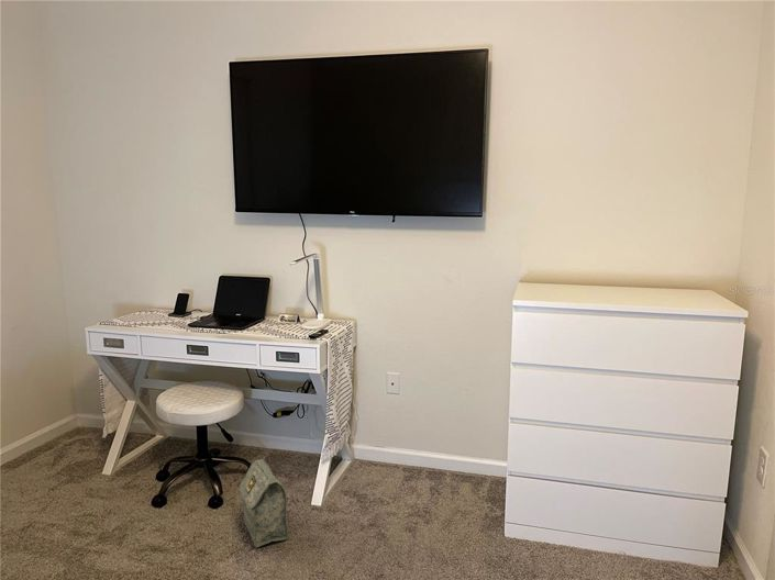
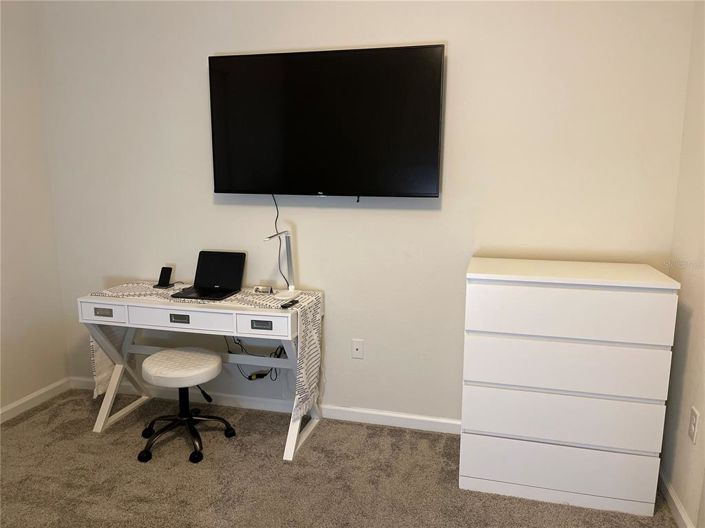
- bag [239,458,289,548]
